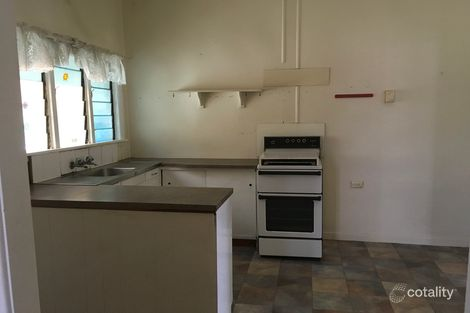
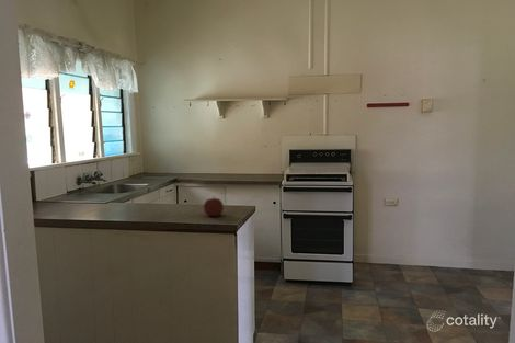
+ fruit [203,195,225,217]
